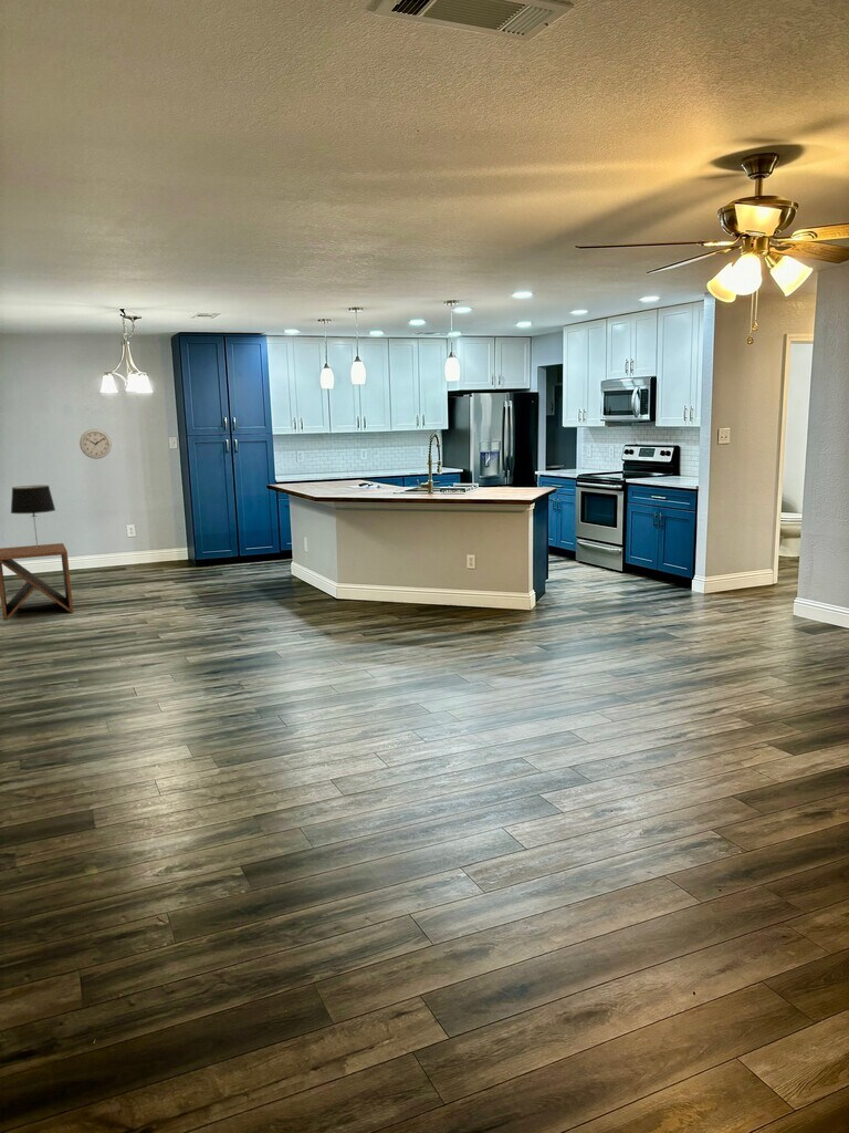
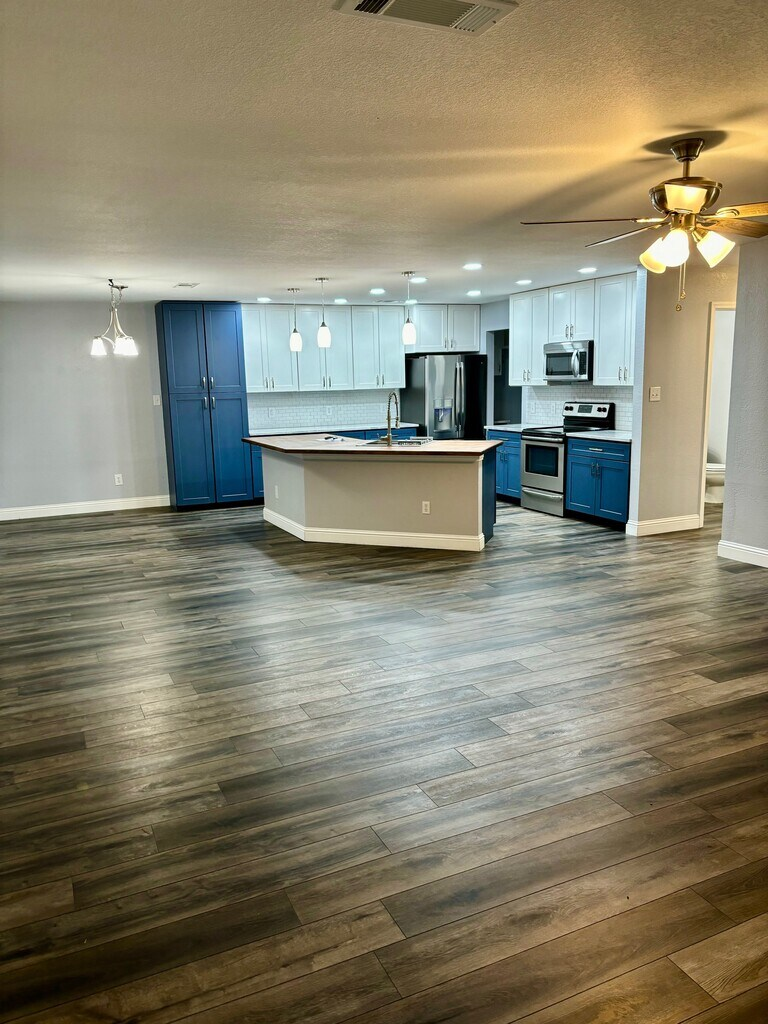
- table lamp [10,485,56,548]
- wall clock [78,428,113,460]
- side table [0,542,74,622]
